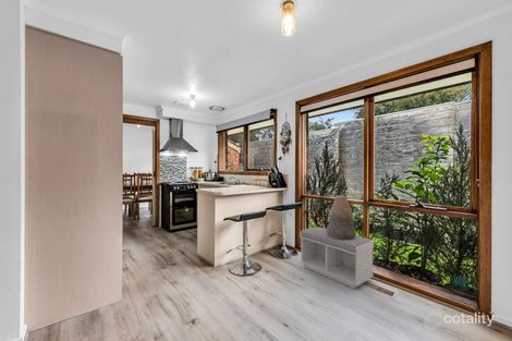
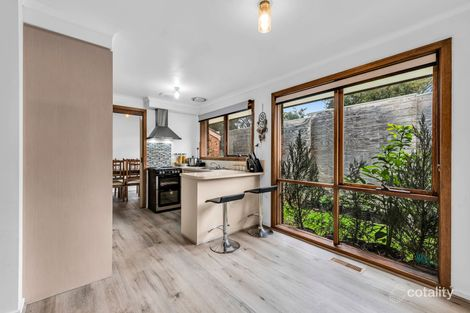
- decorative urn [326,195,357,240]
- bench [298,226,375,290]
